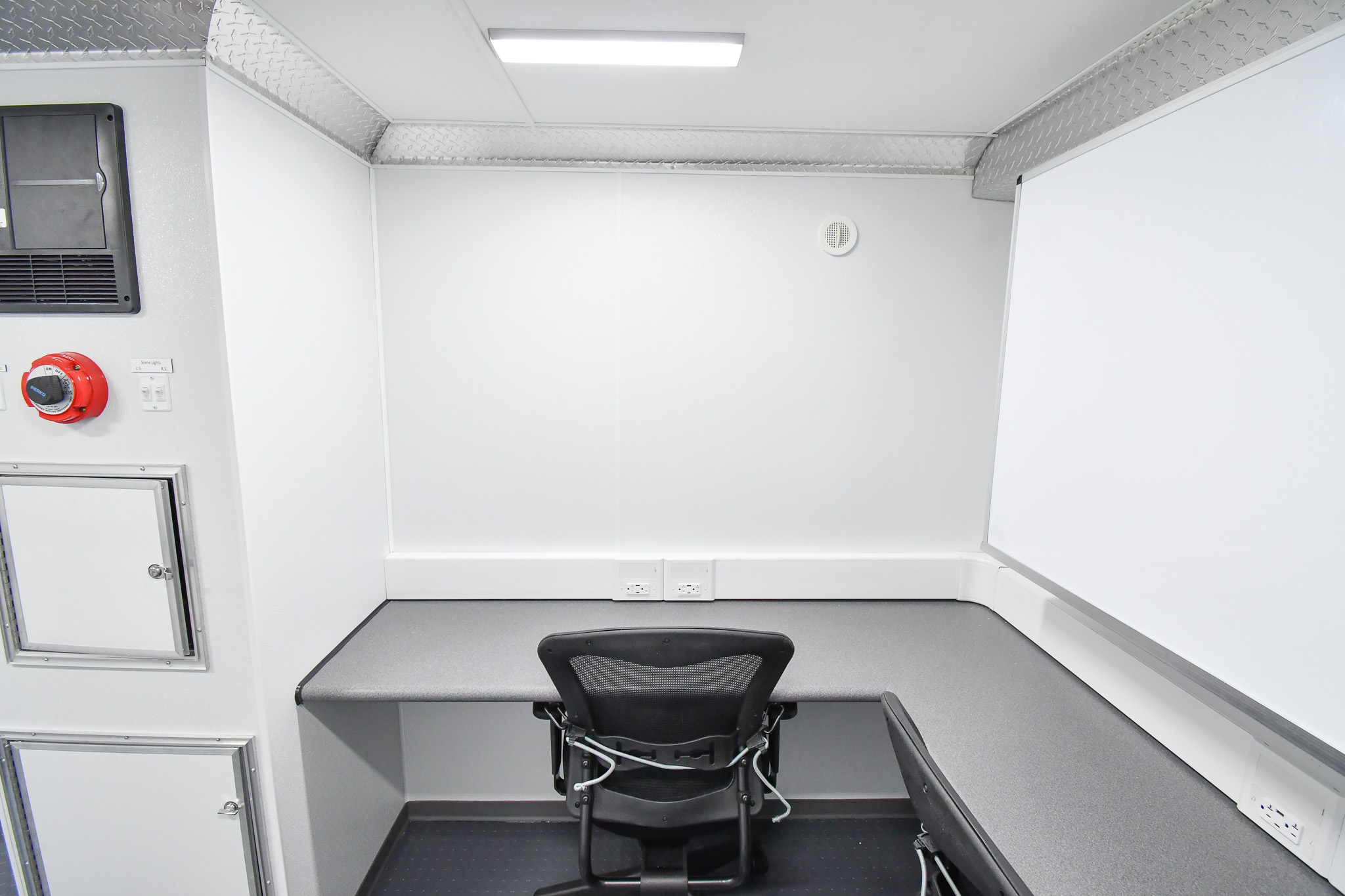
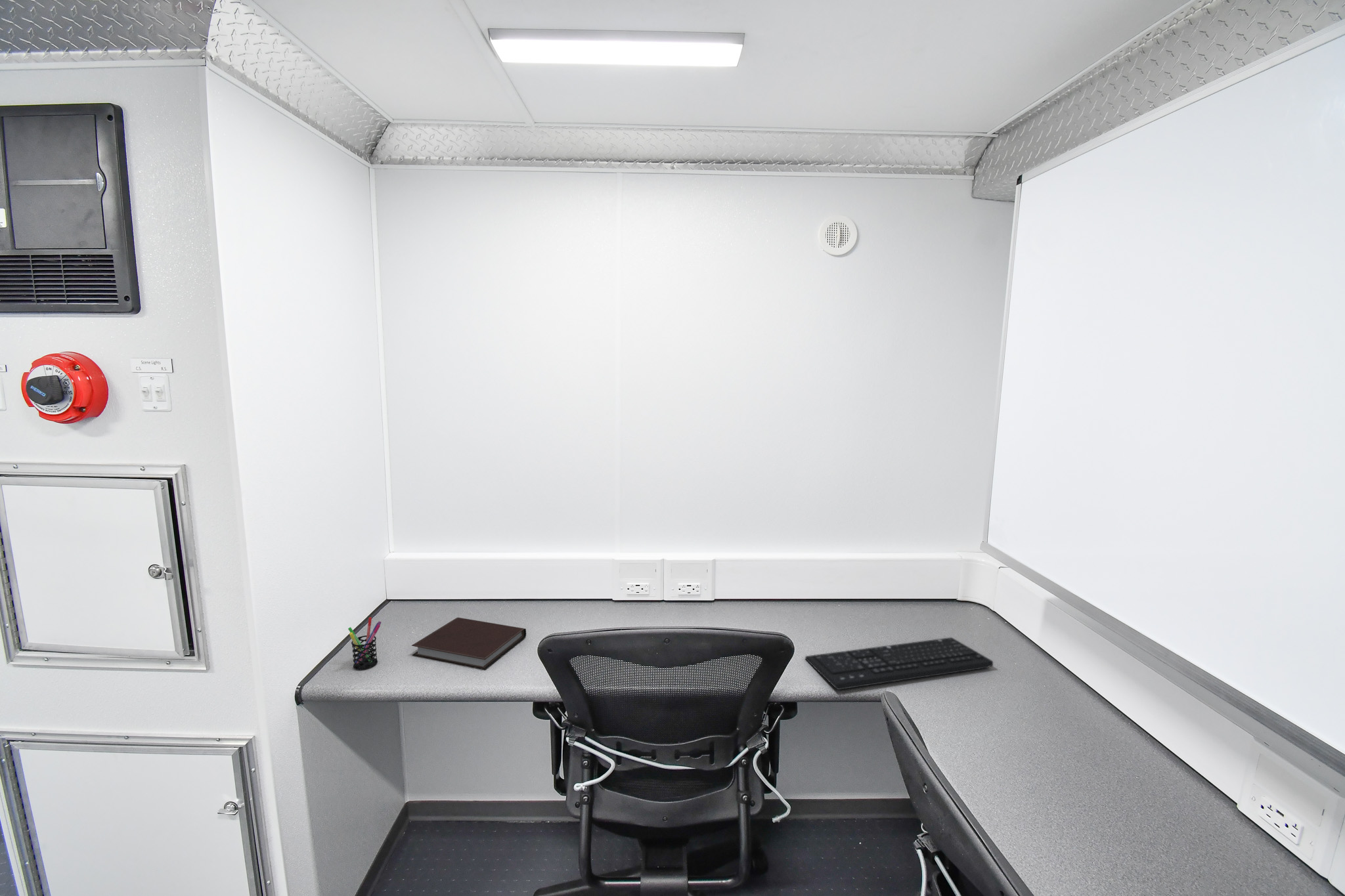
+ keyboard [804,637,994,691]
+ pen holder [347,616,382,671]
+ notebook [411,617,527,670]
